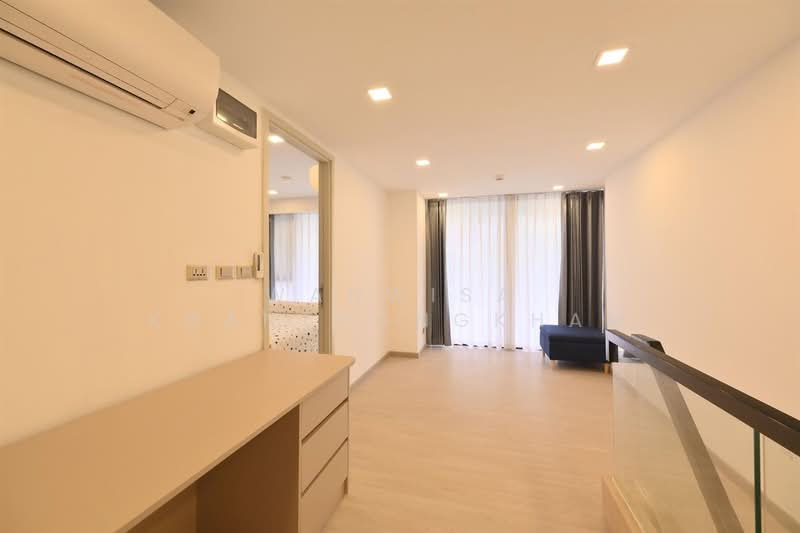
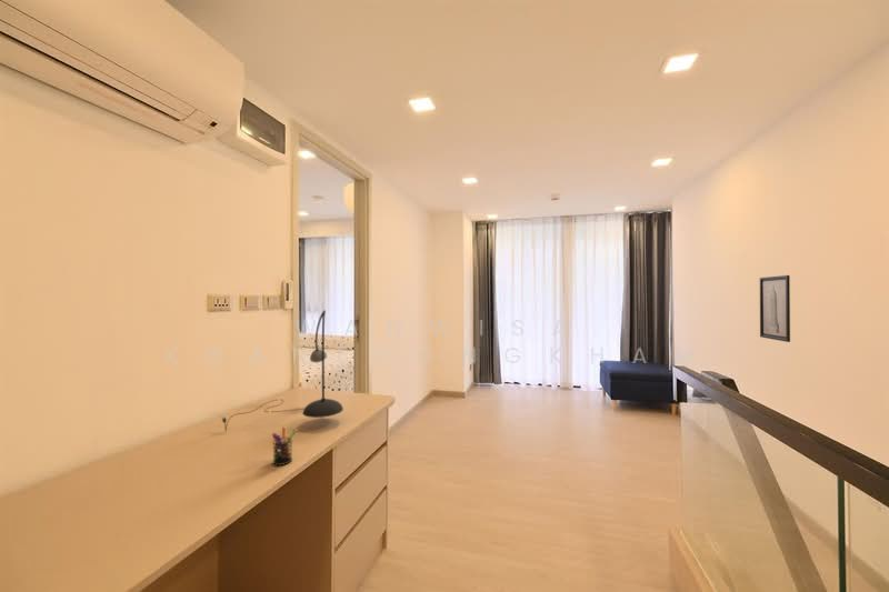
+ wall art [759,274,791,343]
+ pen holder [271,424,298,466]
+ desk lamp [221,309,344,433]
